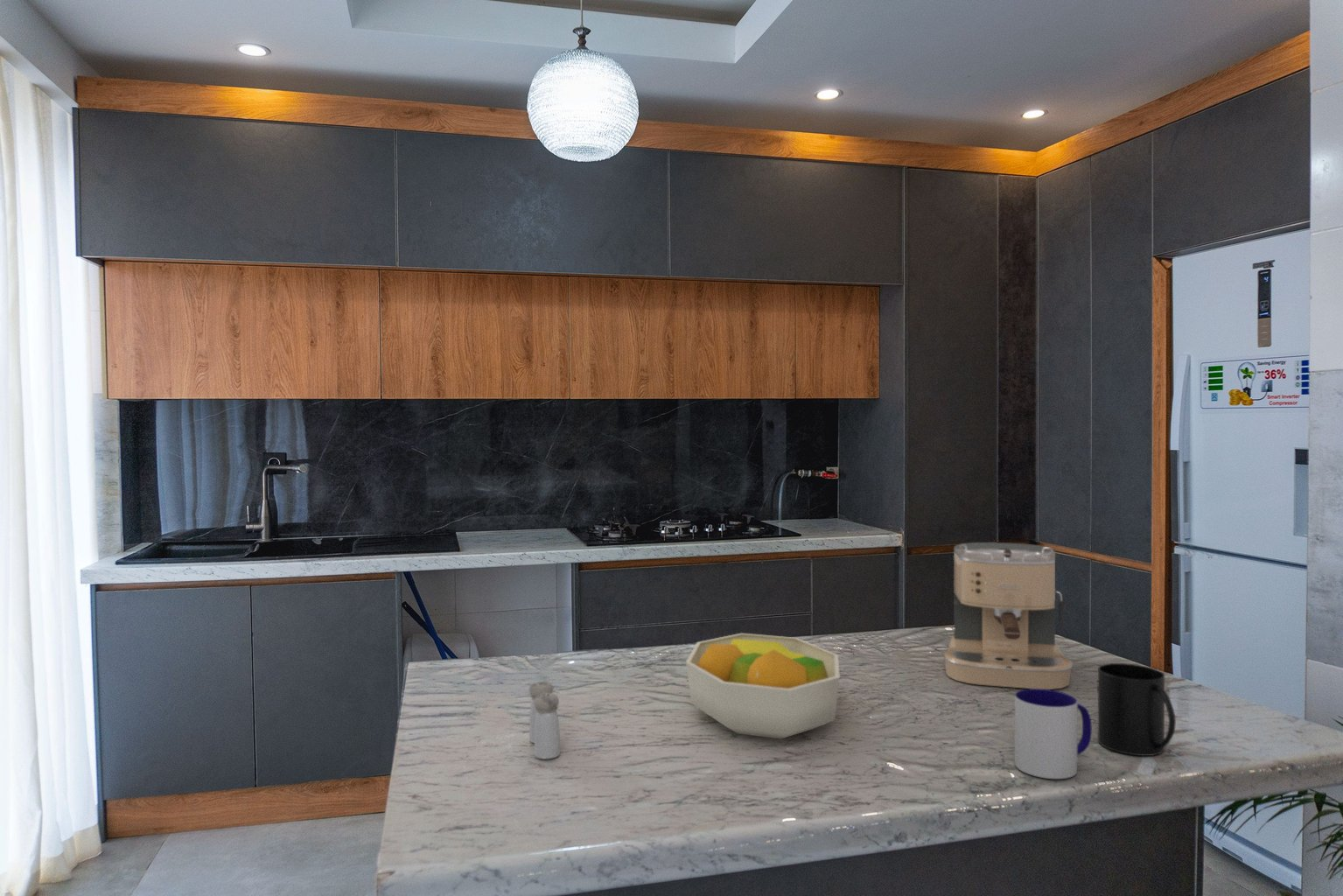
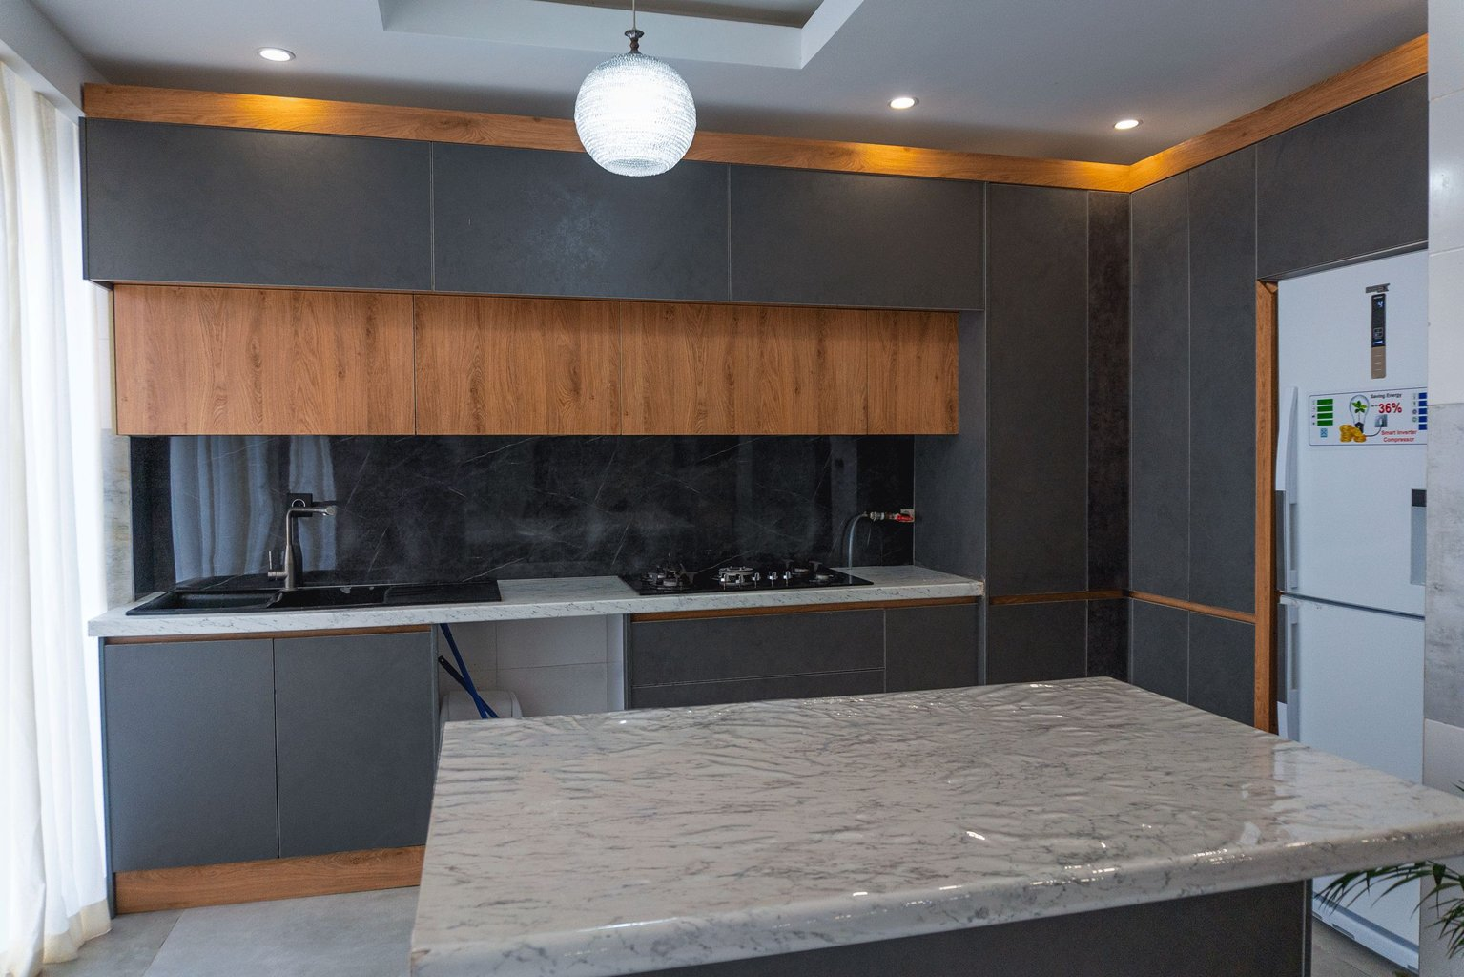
- fruit bowl [685,633,841,740]
- salt and pepper shaker [528,681,561,760]
- mug [1096,662,1177,757]
- coffee maker [942,542,1074,690]
- mug [1014,689,1093,780]
